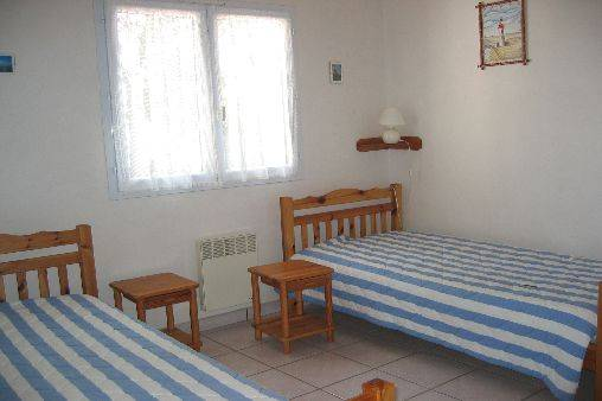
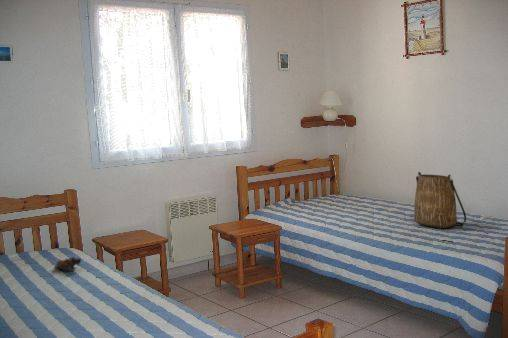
+ tote bag [413,171,467,229]
+ teddy bear [53,256,82,289]
